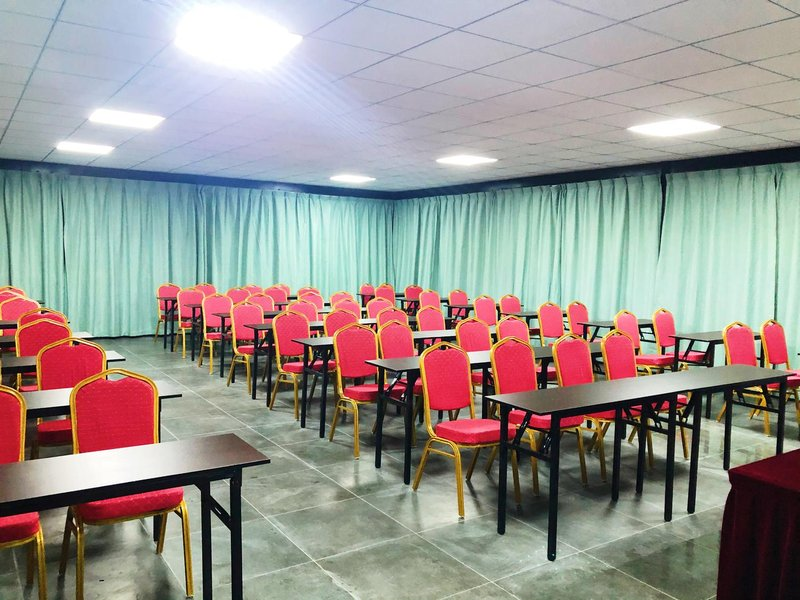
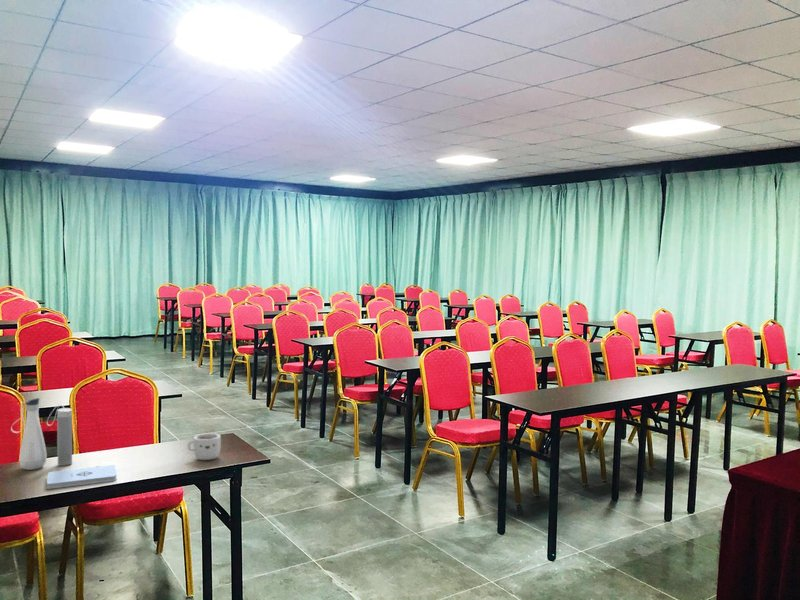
+ notepad [46,464,118,490]
+ water bottle [10,397,73,471]
+ mug [187,432,222,461]
